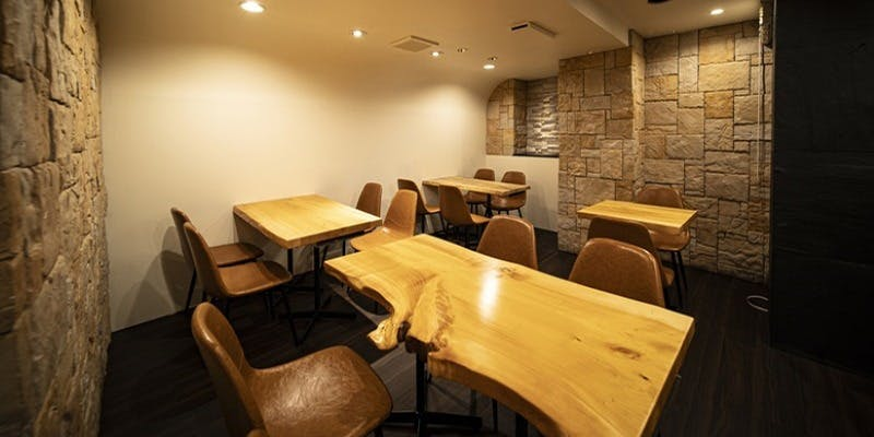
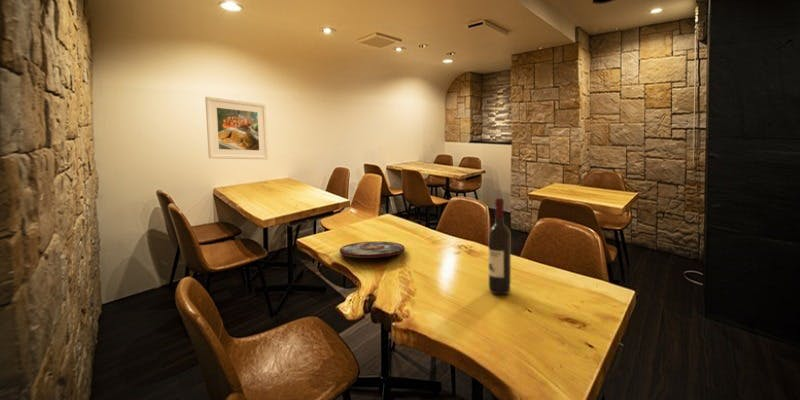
+ wine bottle [487,197,512,295]
+ plate [339,240,406,259]
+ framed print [204,96,269,160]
